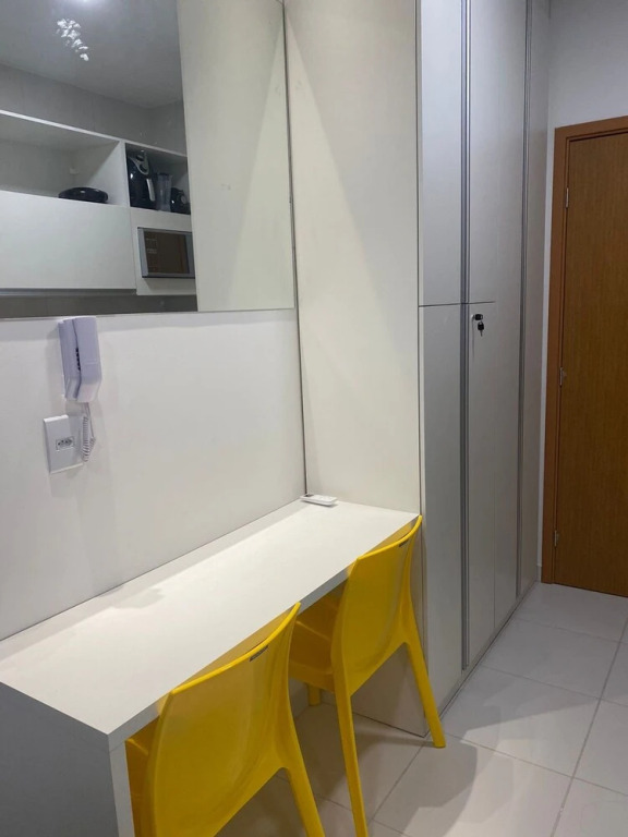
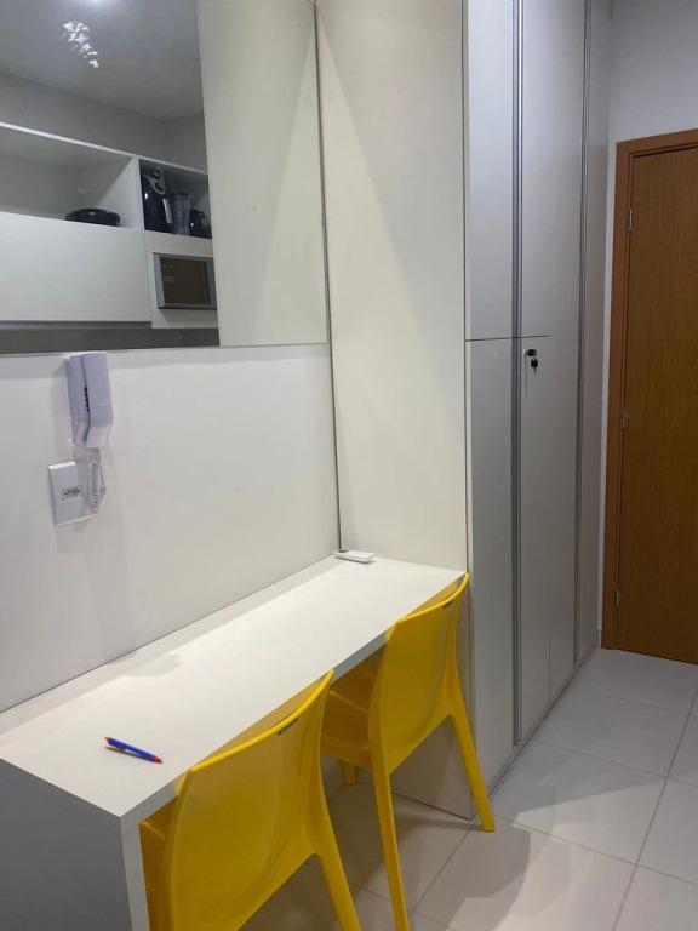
+ pen [103,736,164,764]
